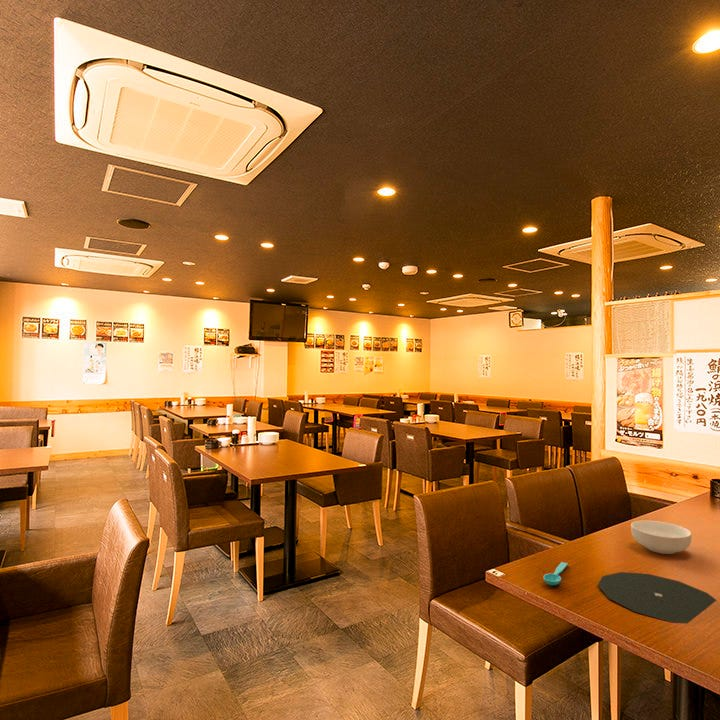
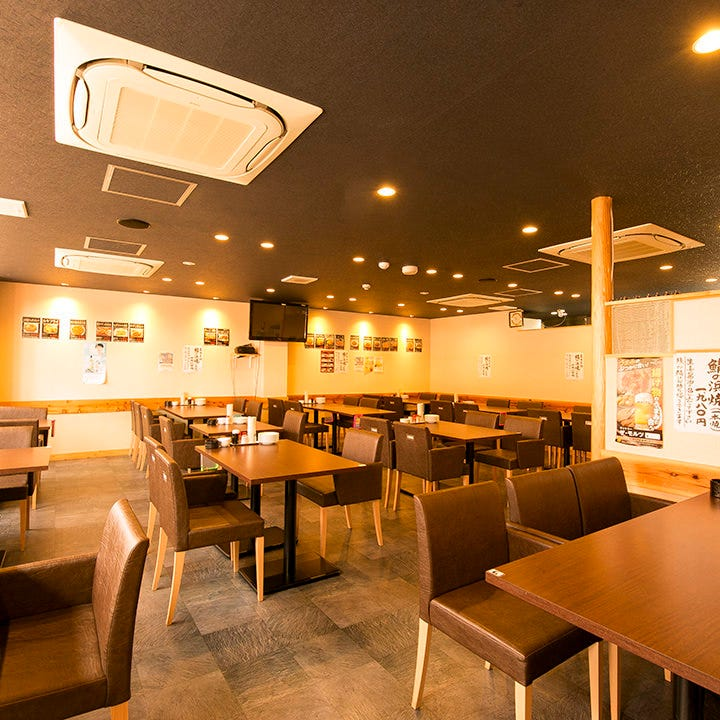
- cereal bowl [630,519,693,555]
- plate [597,571,717,625]
- spoon [543,561,569,586]
